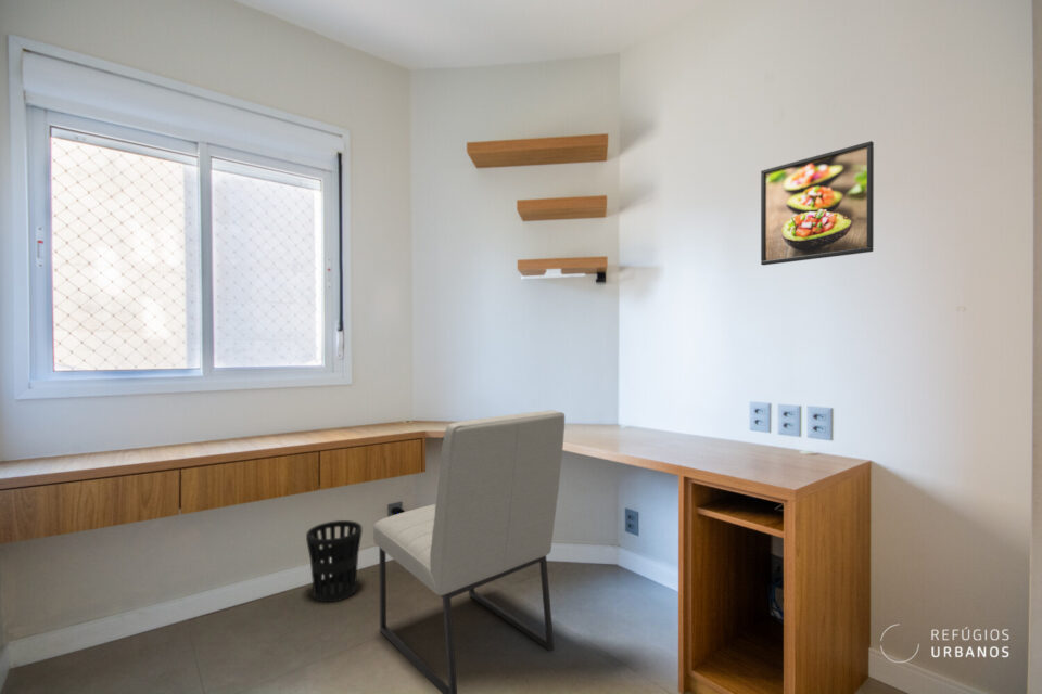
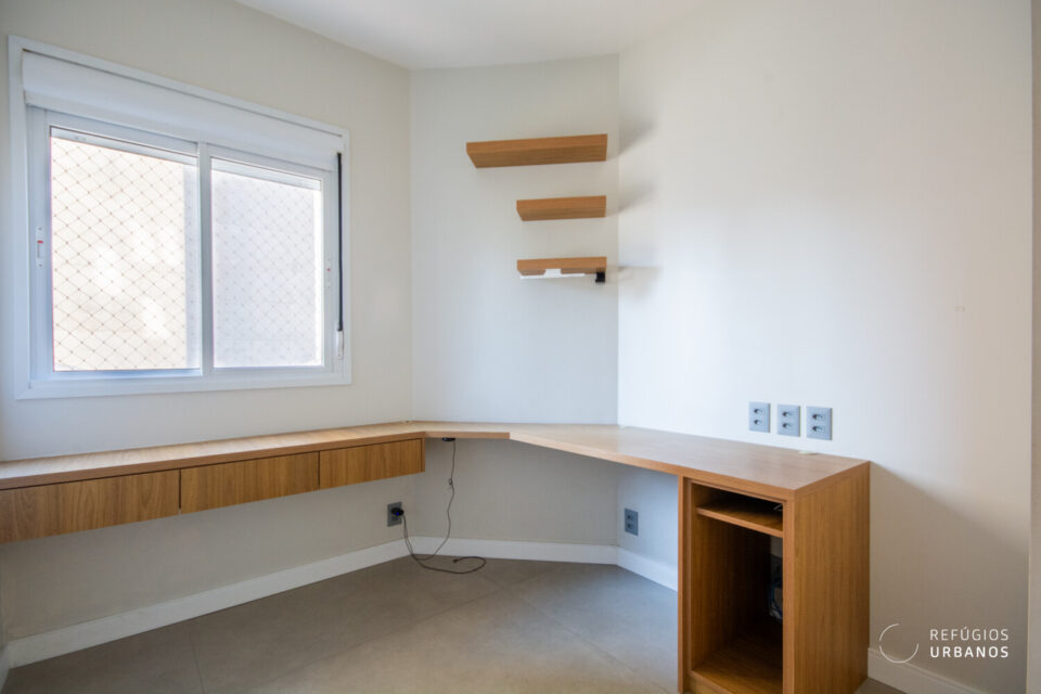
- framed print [760,140,875,267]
- wastebasket [305,519,364,603]
- chair [372,410,566,694]
